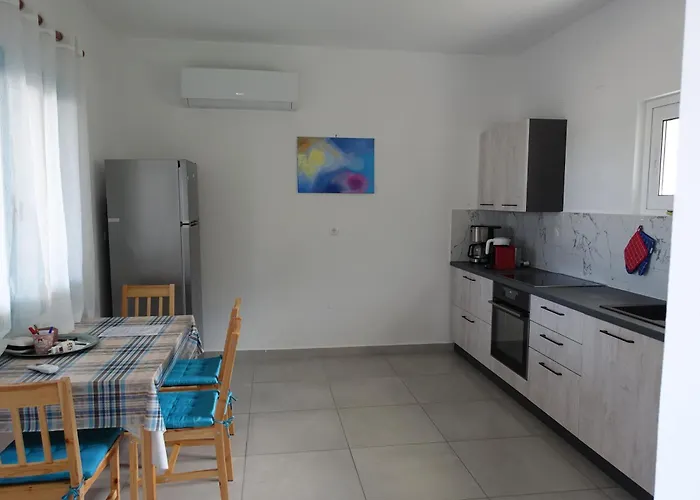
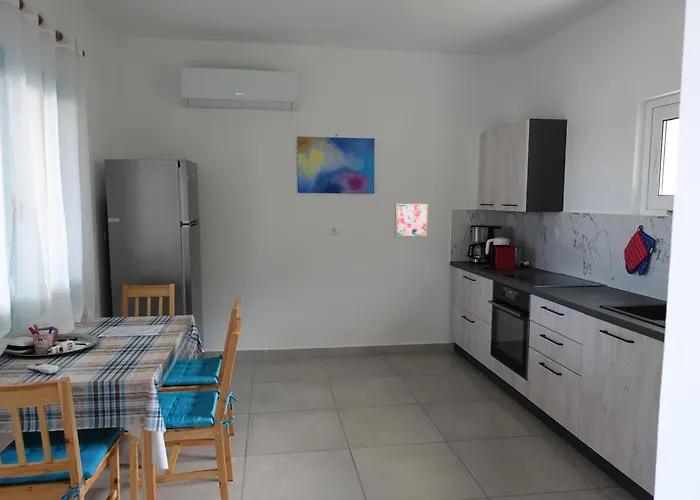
+ wall art [394,203,429,238]
